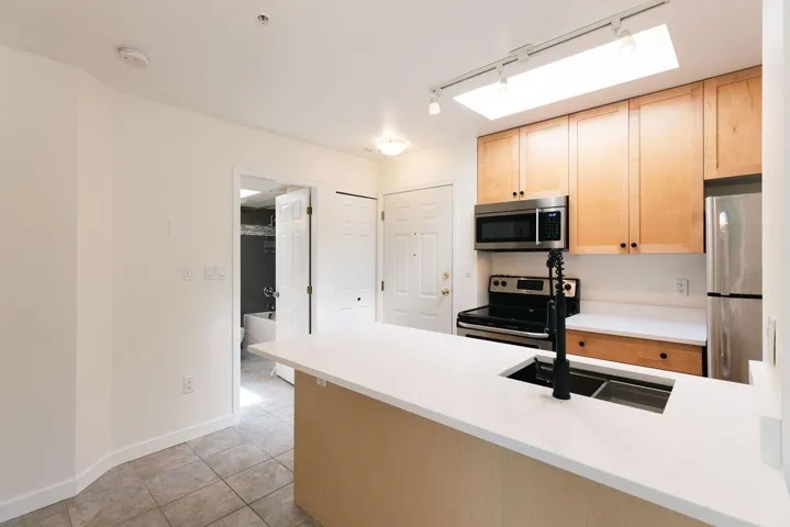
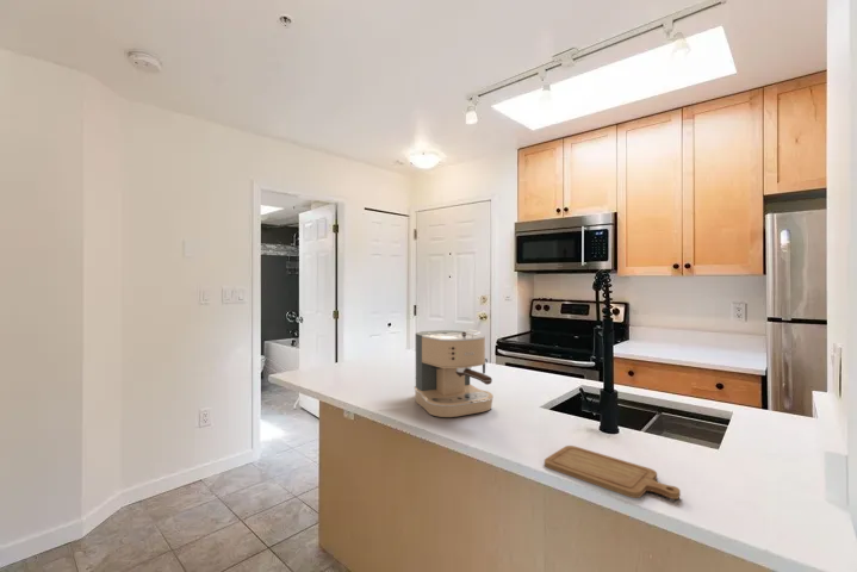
+ chopping board [544,444,682,500]
+ coffee maker [414,329,495,418]
